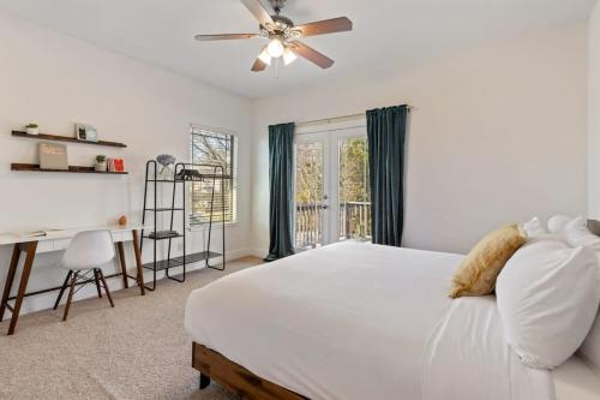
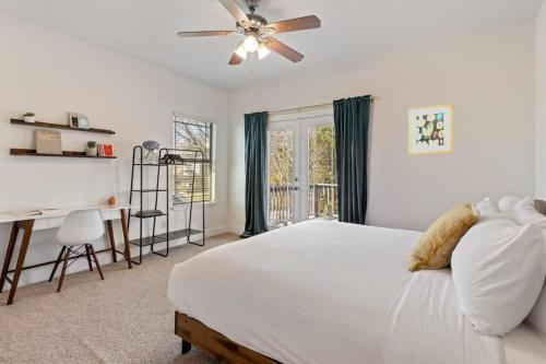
+ wall art [407,103,453,156]
